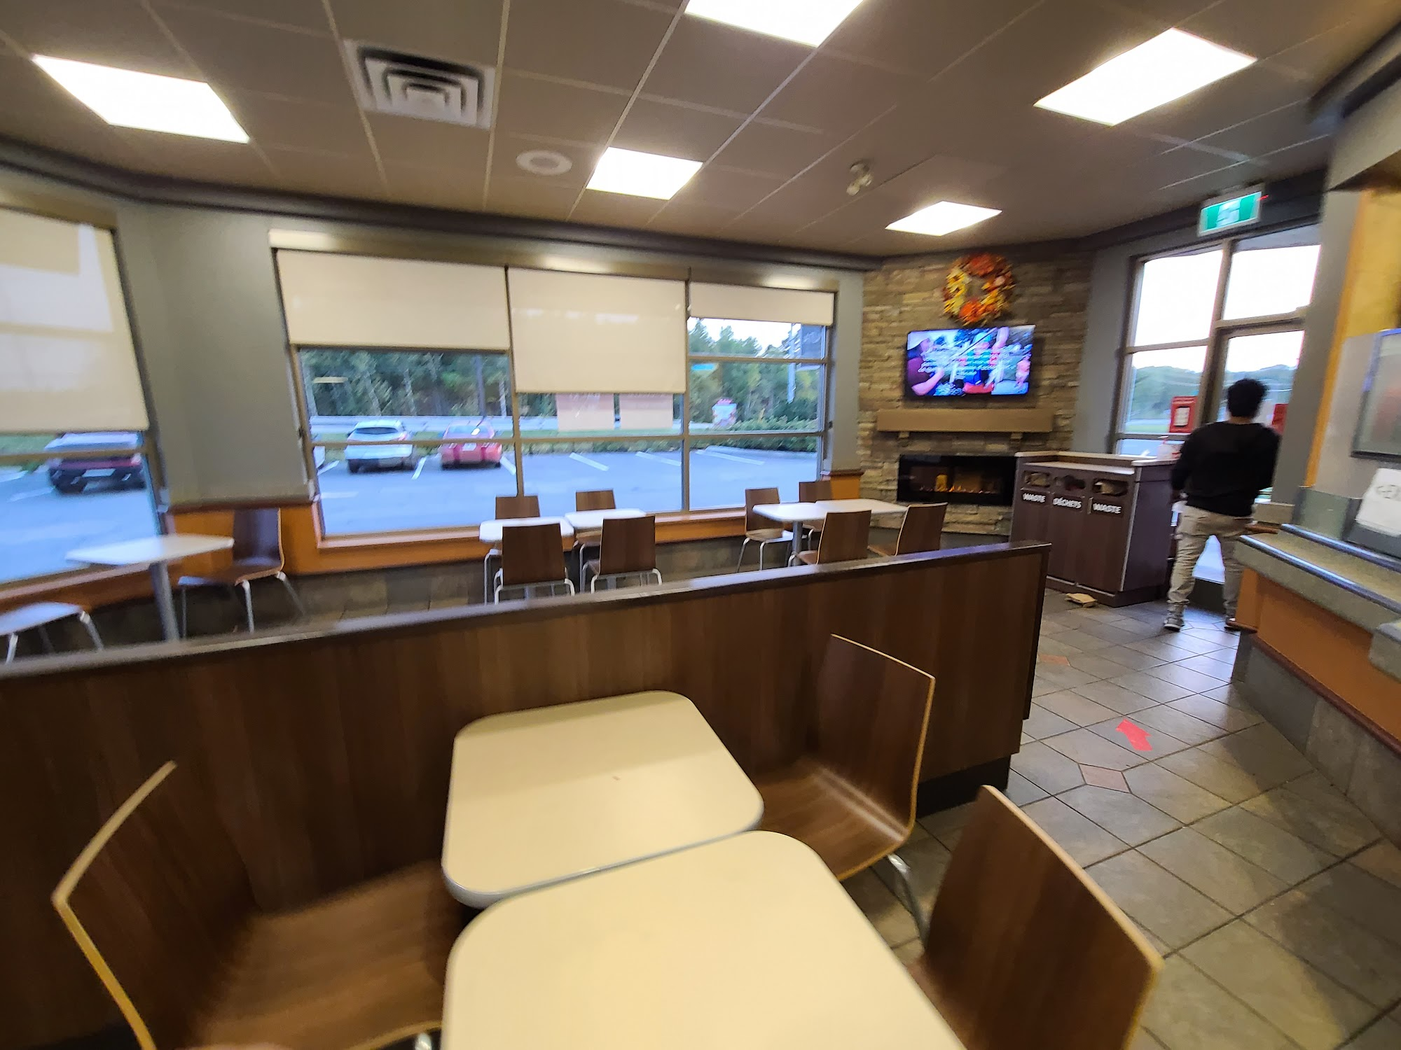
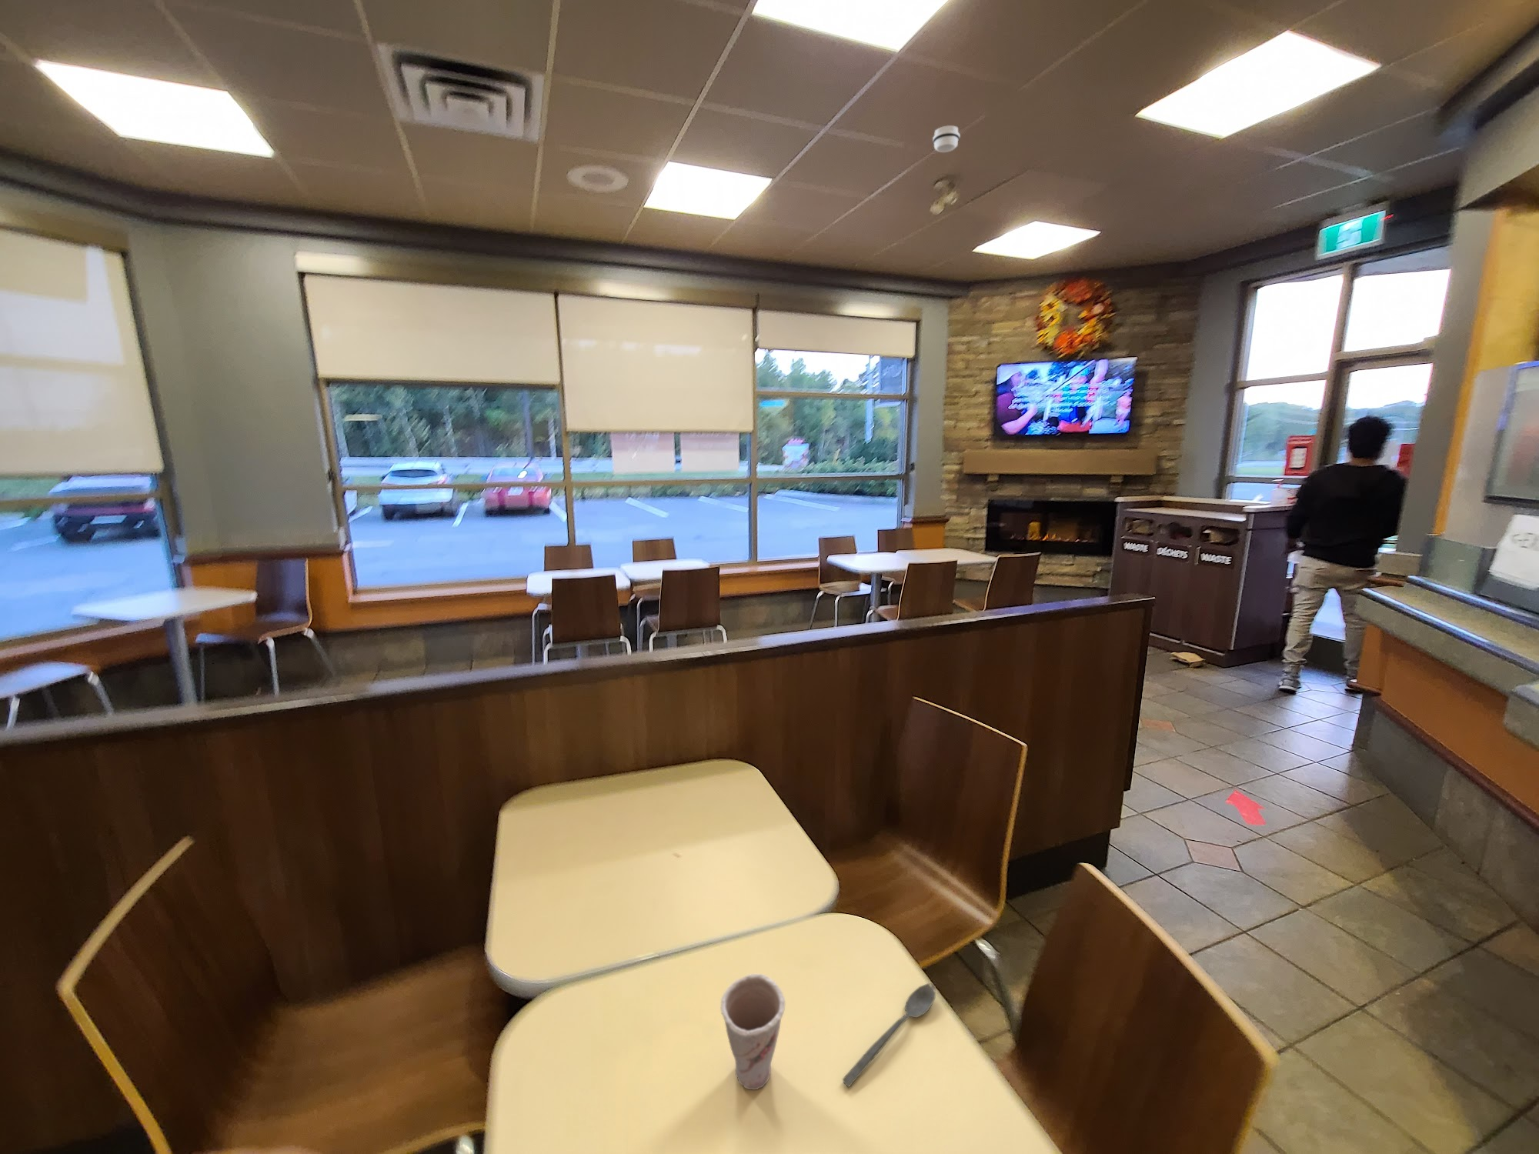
+ cup [720,973,786,1090]
+ spoon [842,982,937,1087]
+ smoke detector [932,125,960,153]
